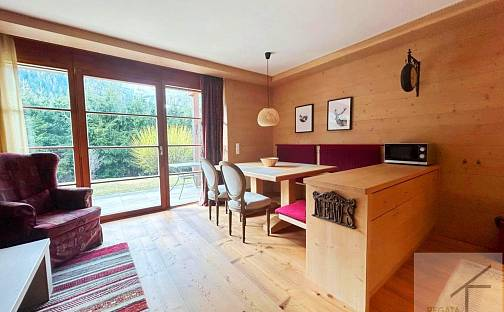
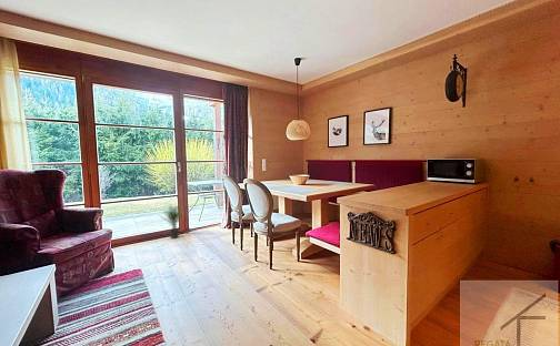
+ potted plant [158,203,184,240]
